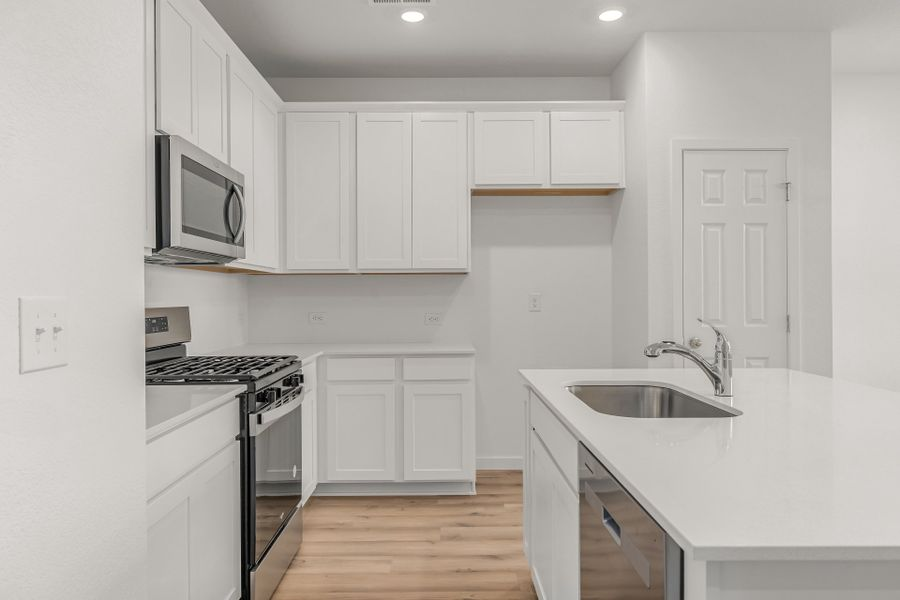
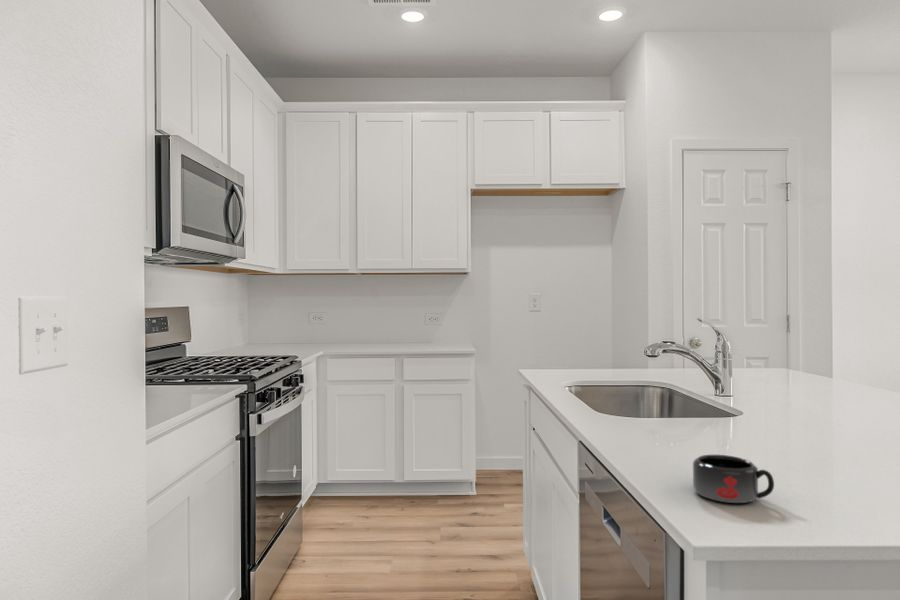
+ mug [692,454,775,504]
